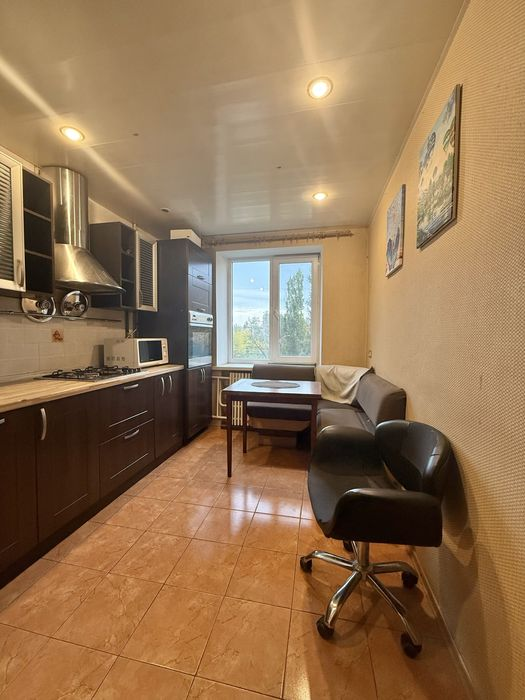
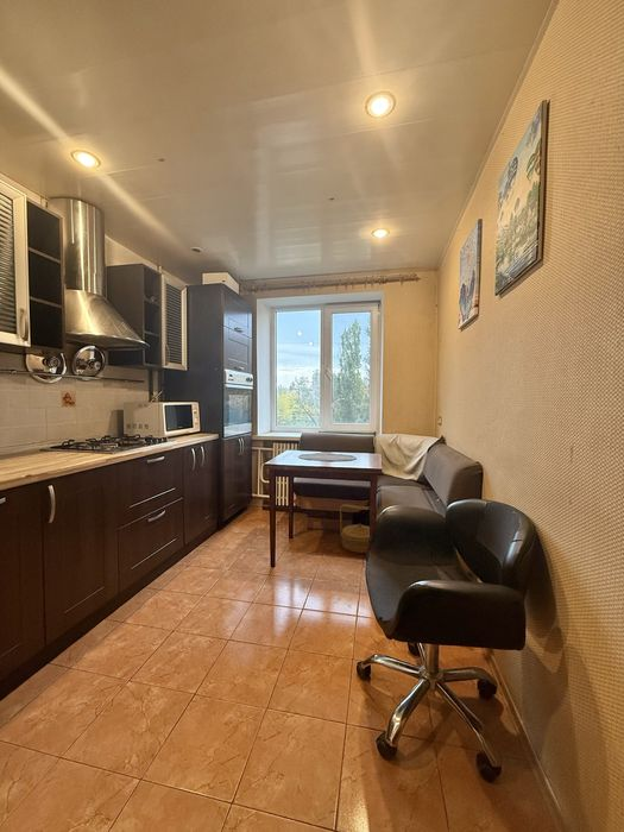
+ basket [339,503,371,554]
